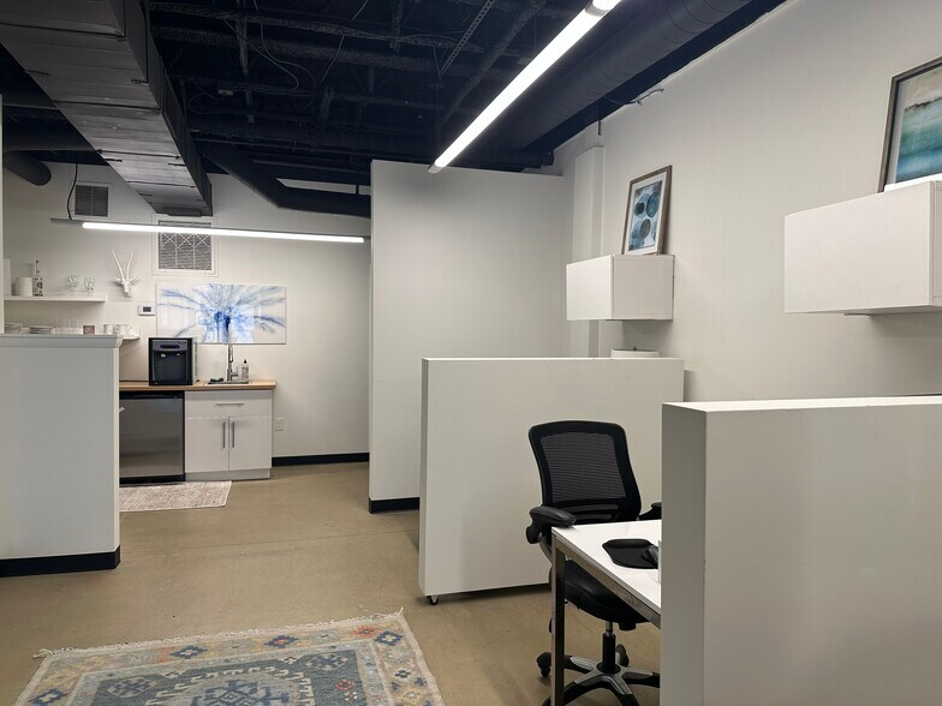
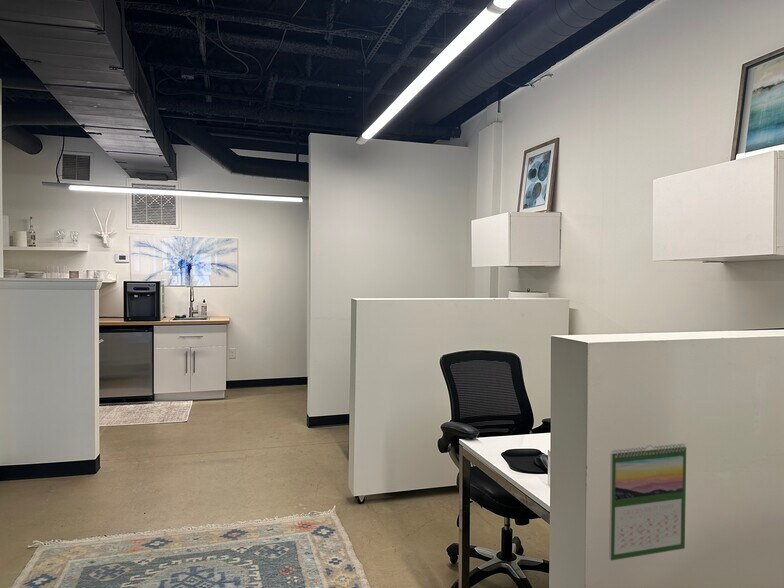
+ calendar [608,443,687,562]
